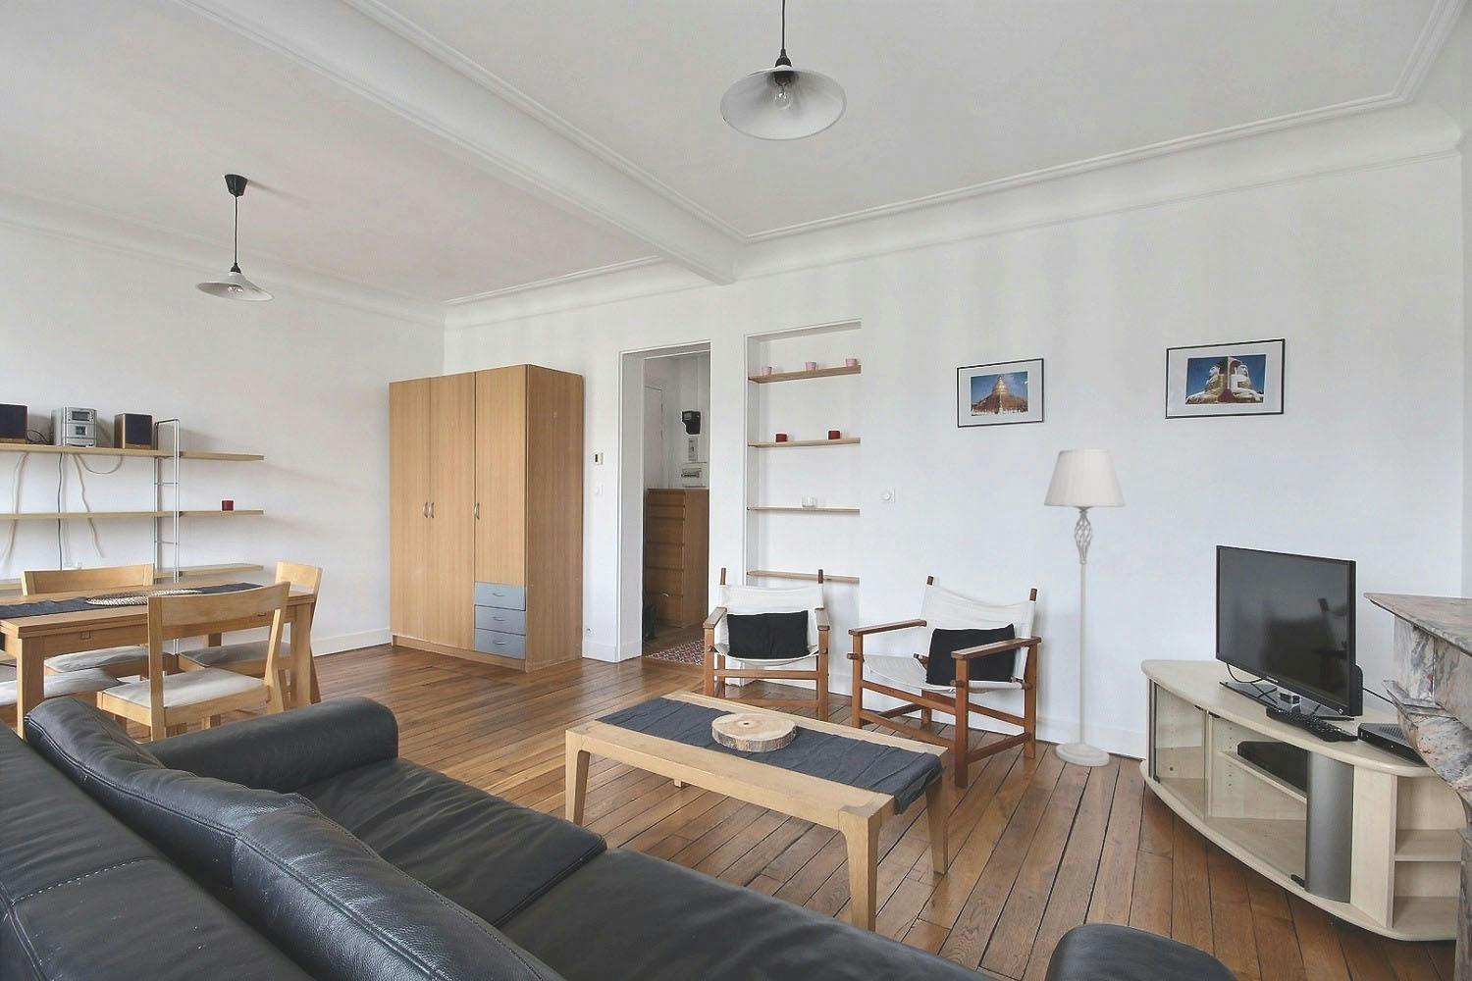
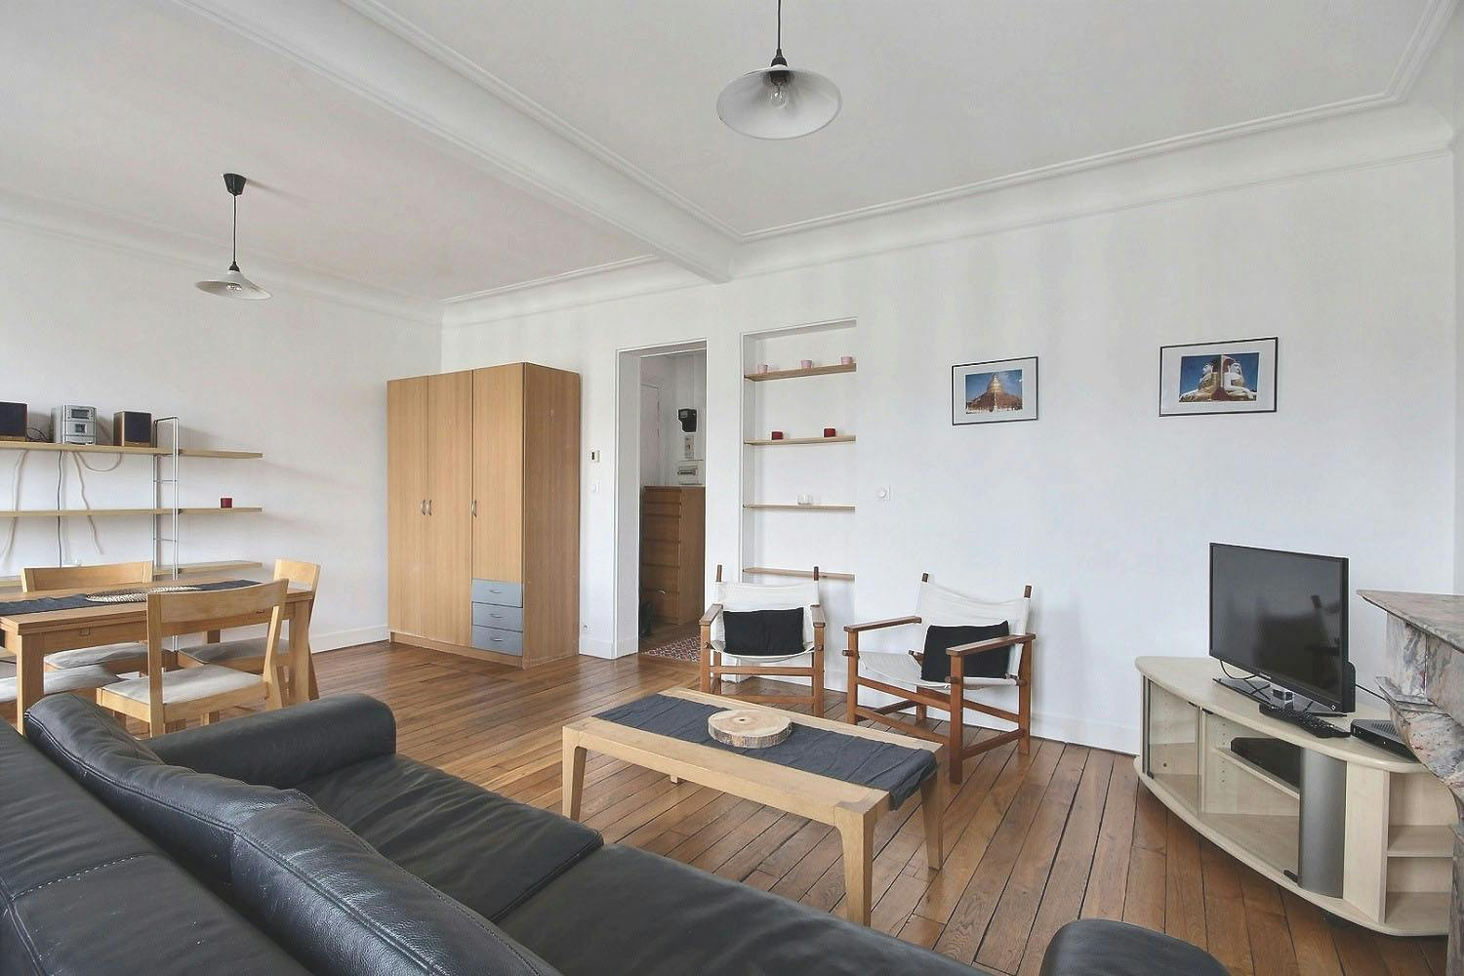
- floor lamp [1043,448,1126,768]
